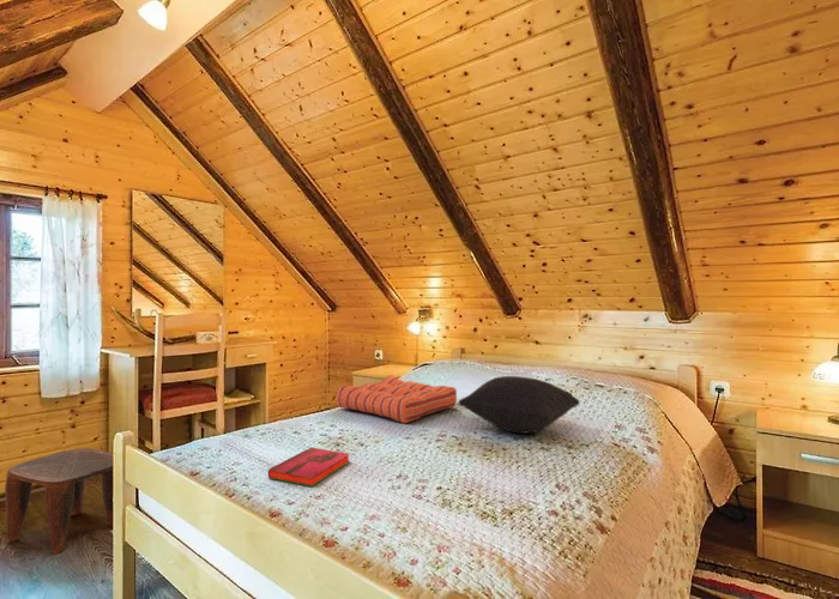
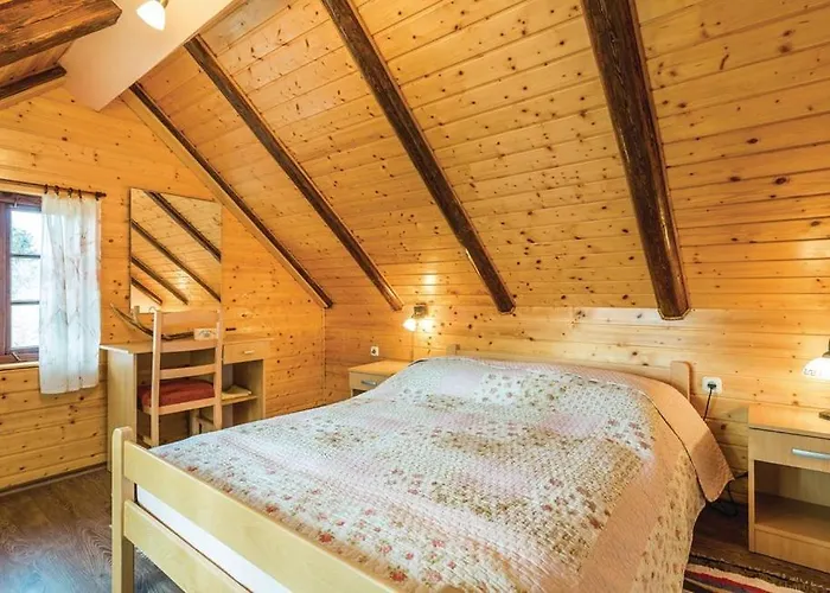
- seat cushion [336,374,458,425]
- pillow [458,375,581,435]
- stool [4,447,114,555]
- hardback book [267,446,351,488]
